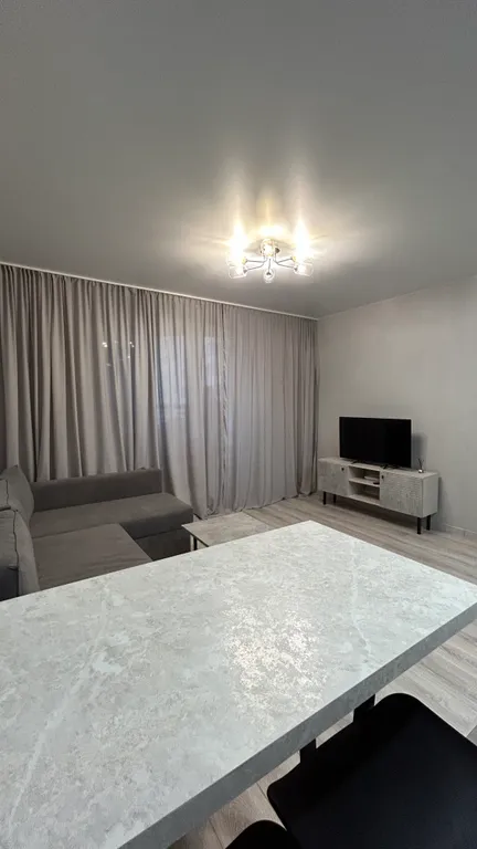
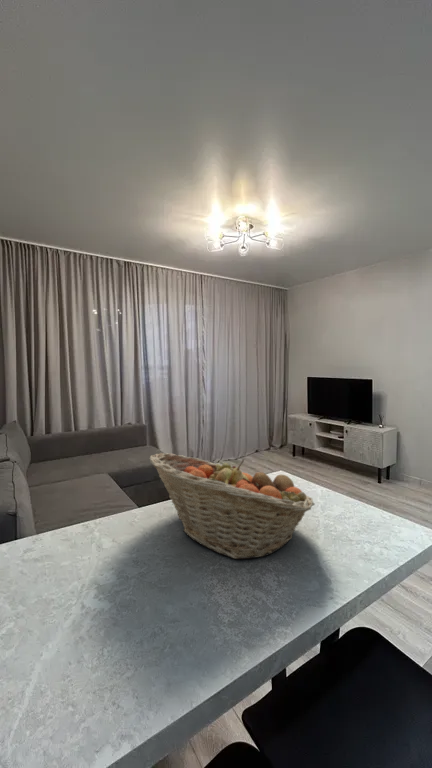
+ fruit basket [148,452,316,560]
